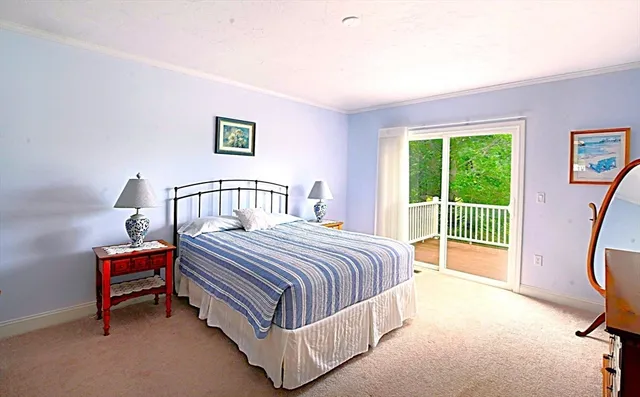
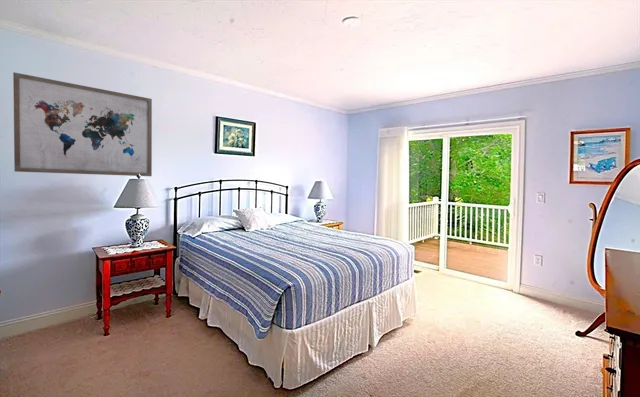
+ wall art [12,71,153,177]
